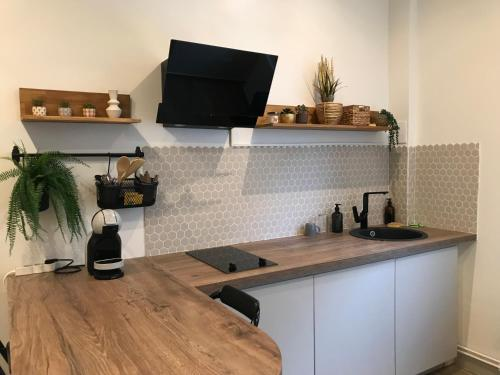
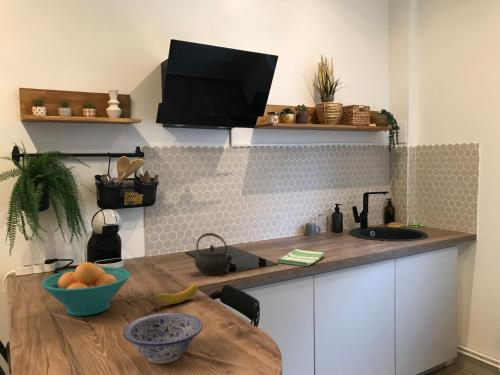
+ banana [150,283,199,305]
+ bowl [122,312,204,365]
+ kettle [194,232,234,276]
+ fruit bowl [40,261,132,317]
+ dish towel [276,248,325,267]
